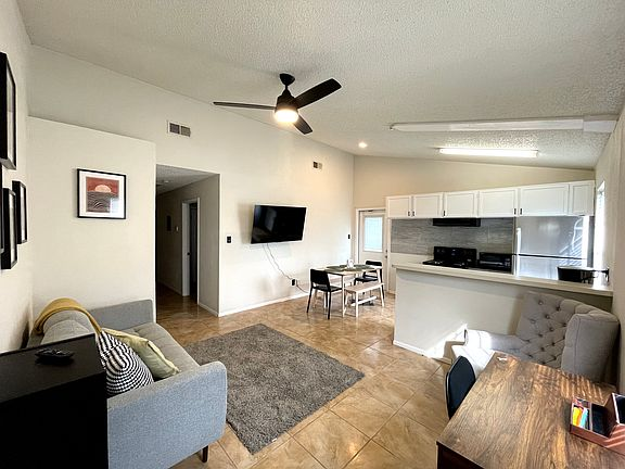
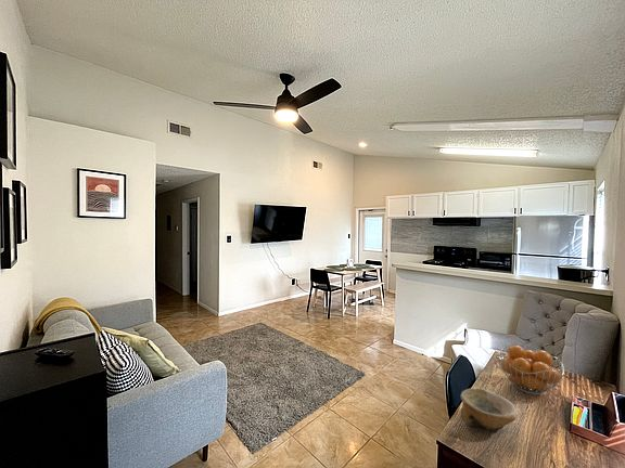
+ fruit basket [496,344,565,395]
+ bowl [459,387,519,431]
